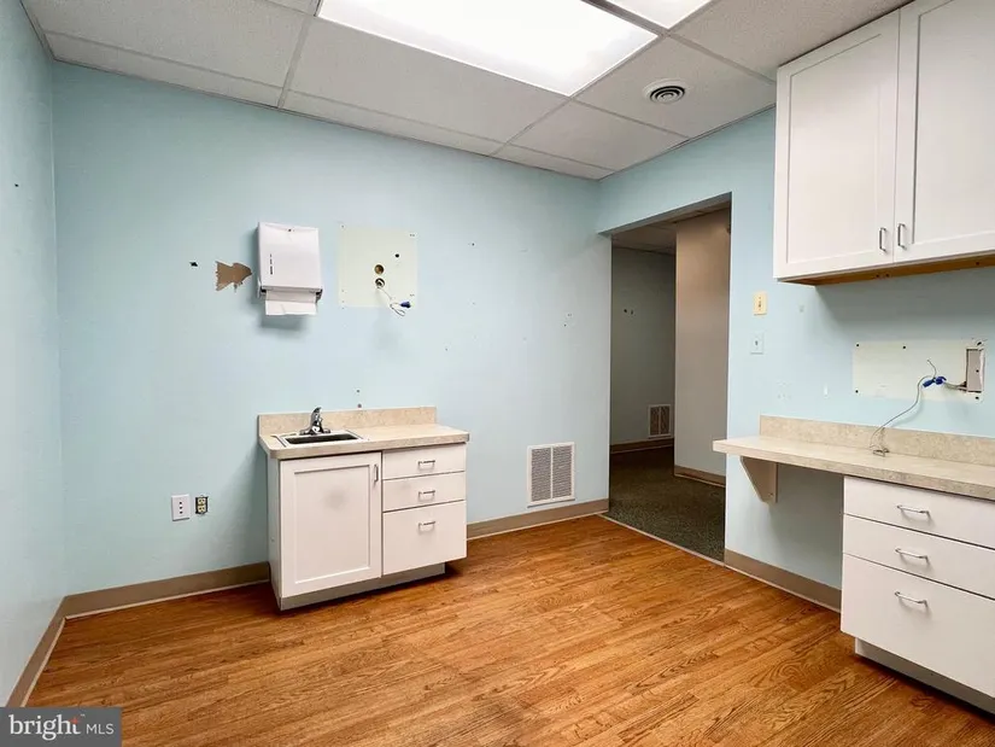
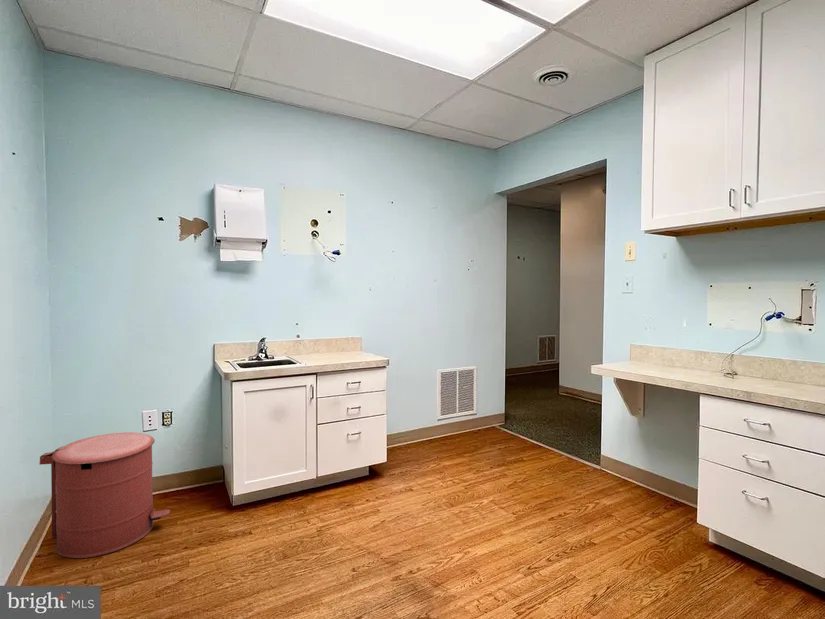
+ trash can [38,432,171,559]
